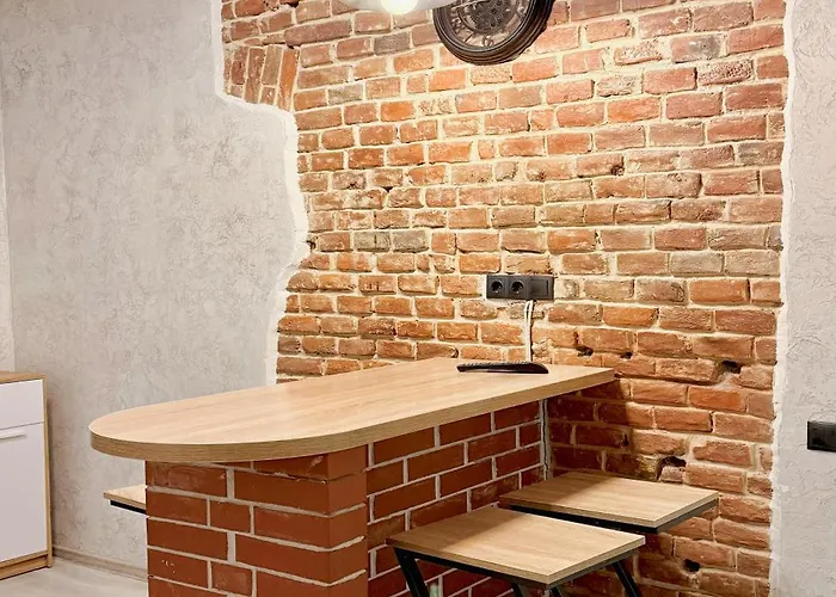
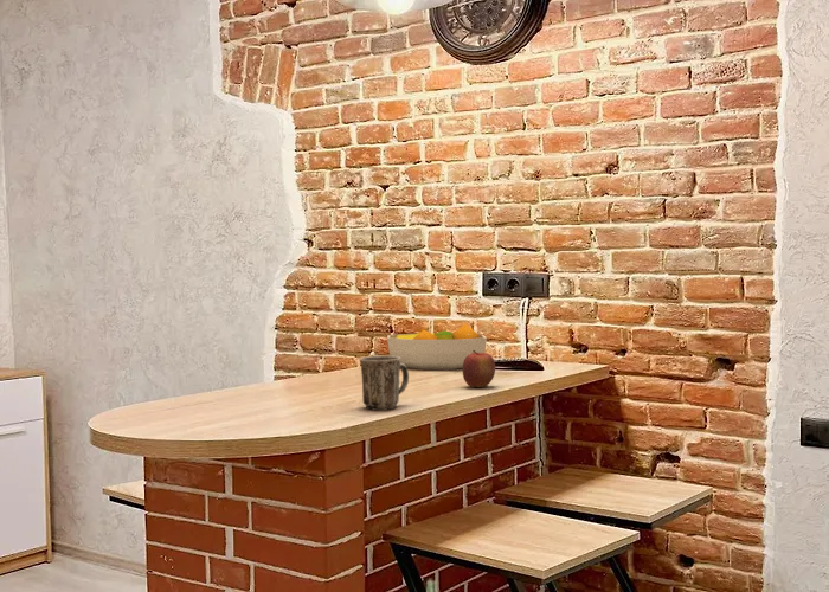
+ apple [462,350,496,388]
+ mug [359,355,410,412]
+ fruit bowl [386,323,488,371]
